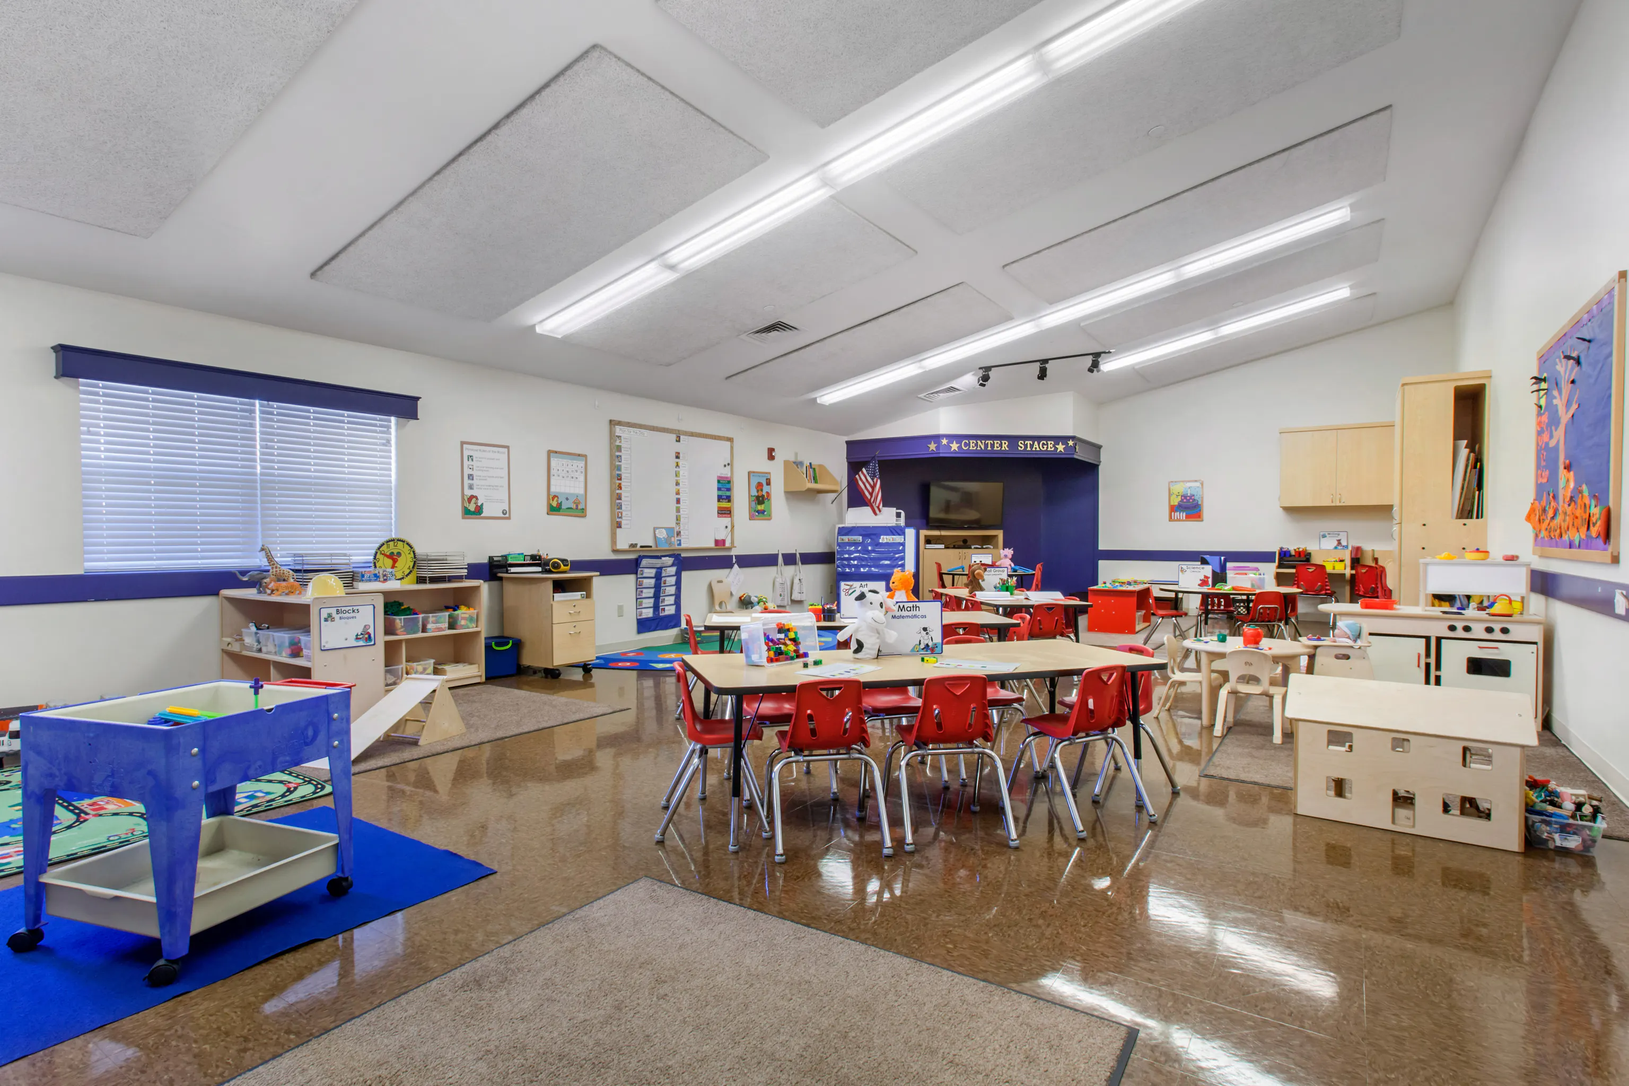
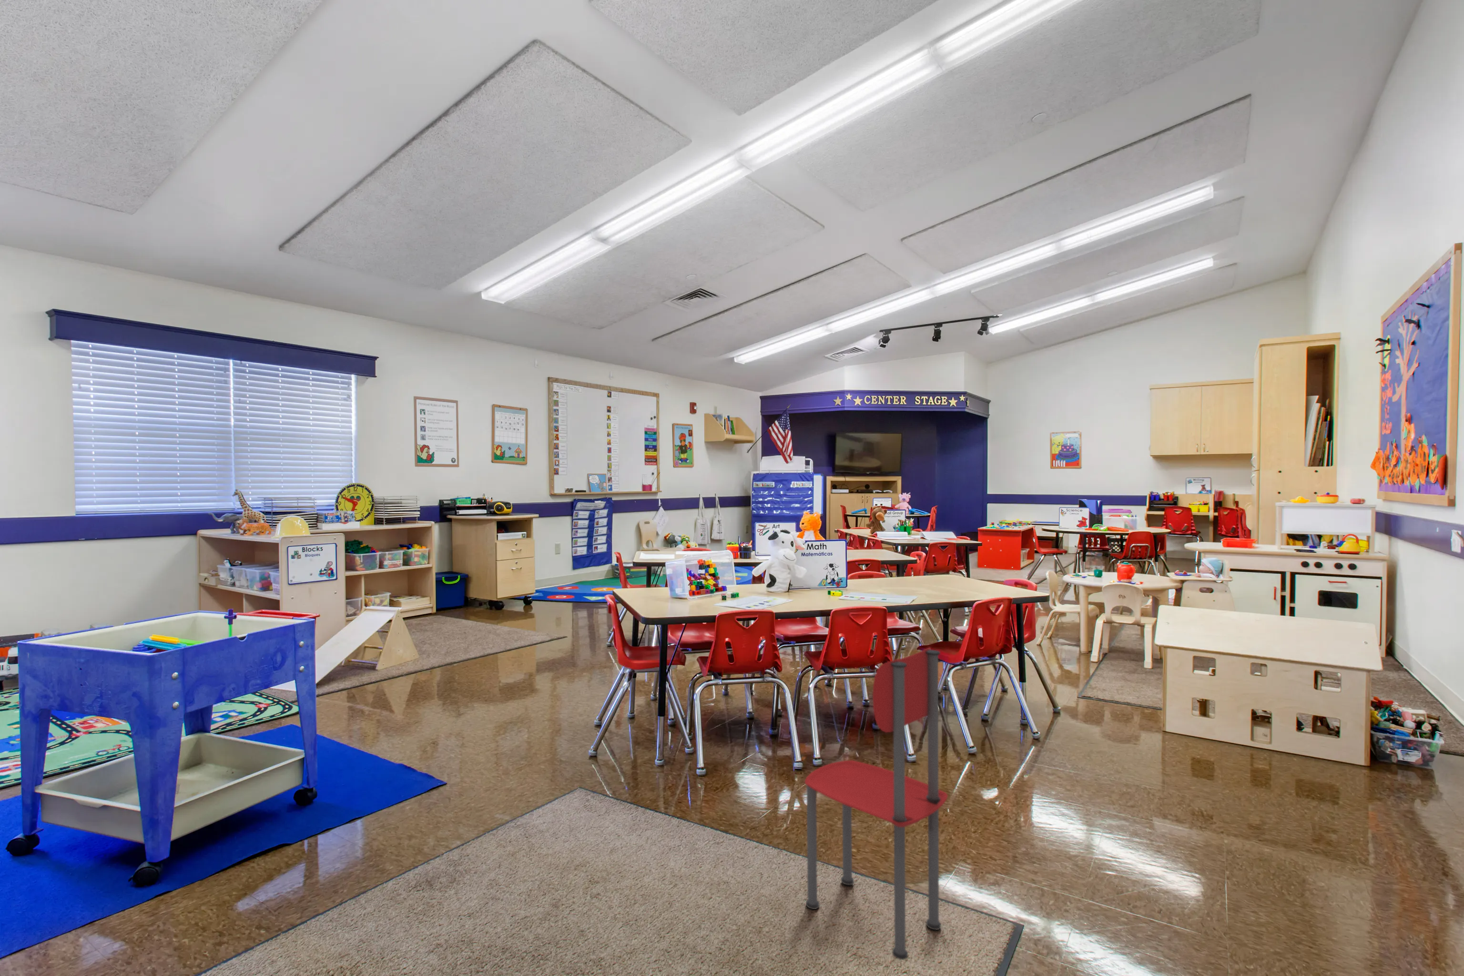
+ dining chair [805,647,949,960]
